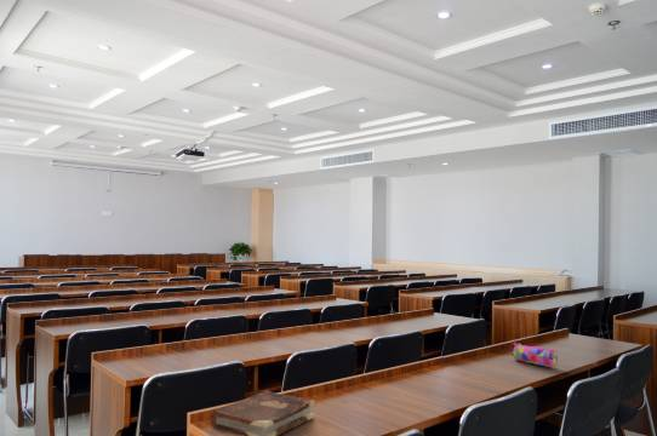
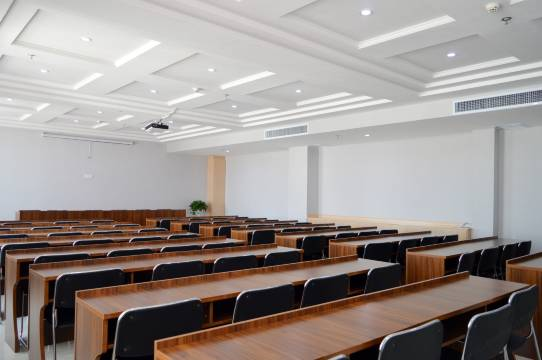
- pencil case [509,342,559,368]
- book [208,389,316,436]
